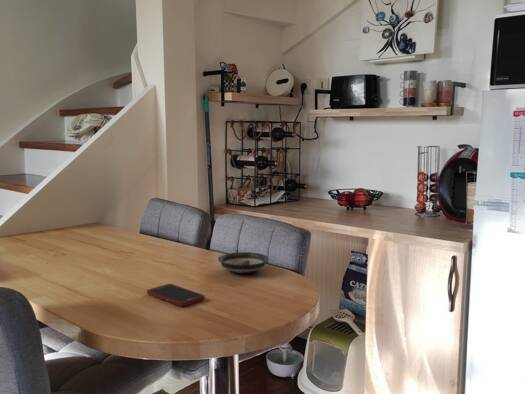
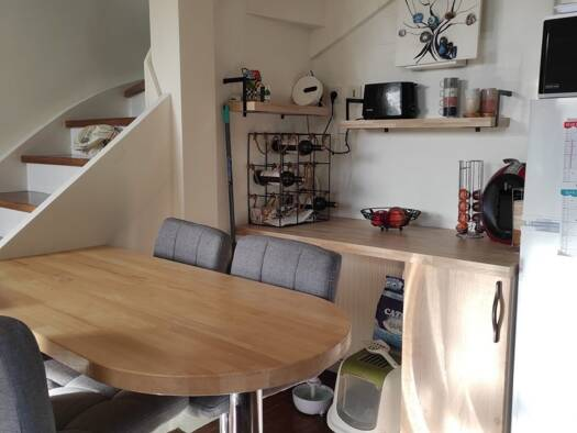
- saucer [217,251,270,274]
- cell phone [146,283,206,307]
